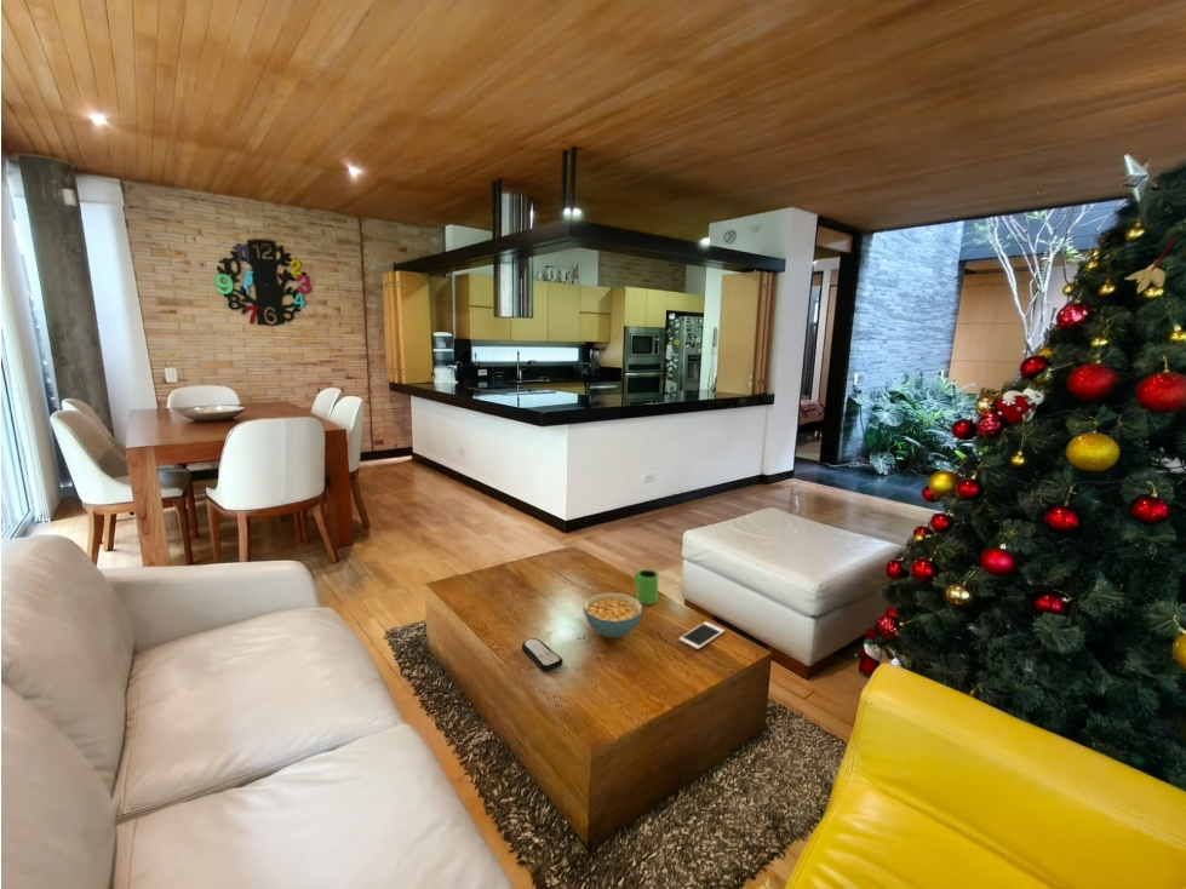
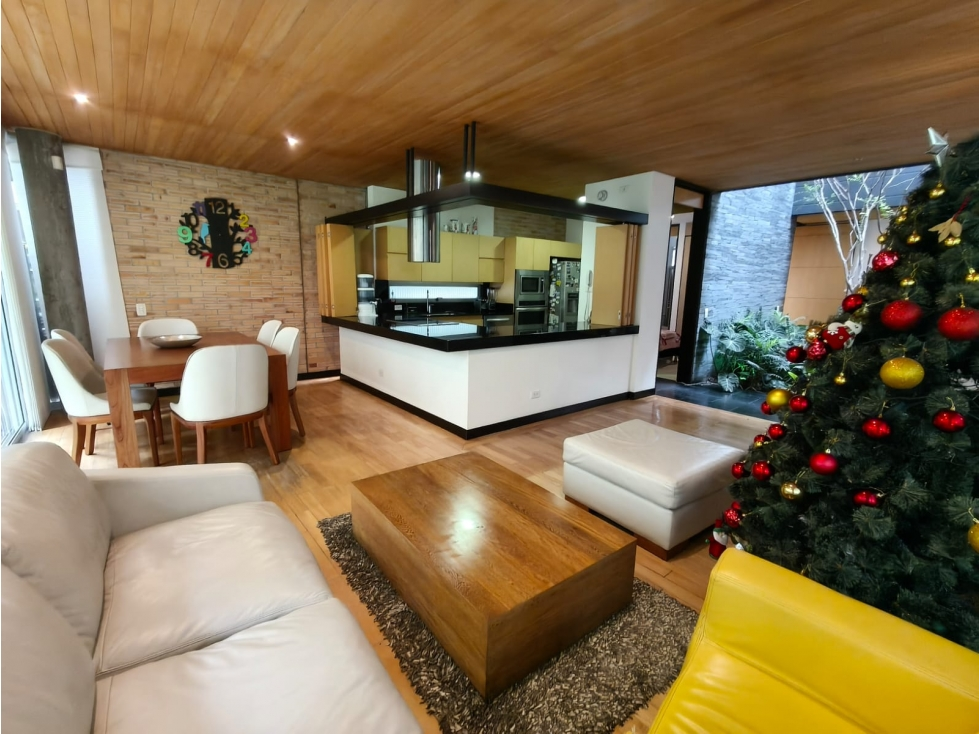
- cereal bowl [583,591,643,638]
- remote control [521,637,563,672]
- mug [632,568,660,606]
- cell phone [678,620,726,650]
